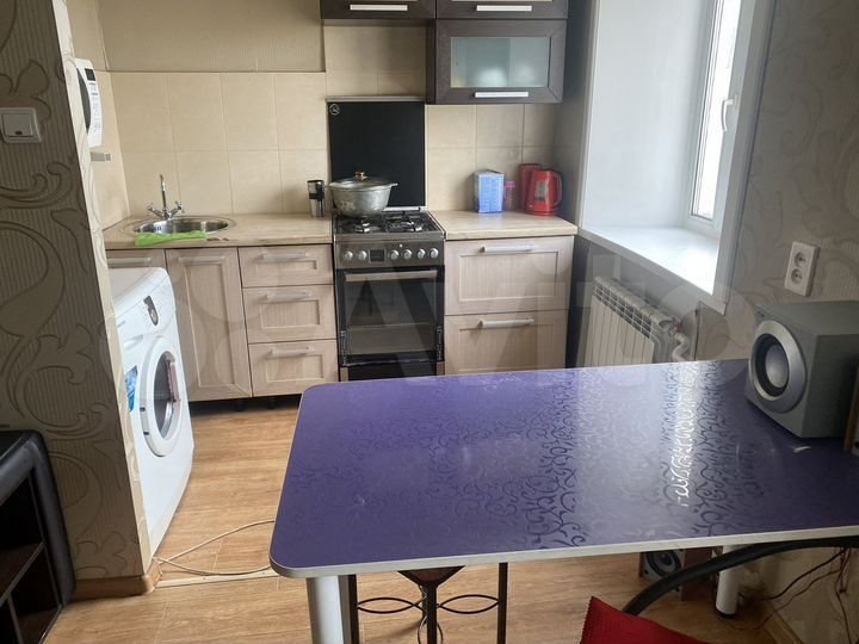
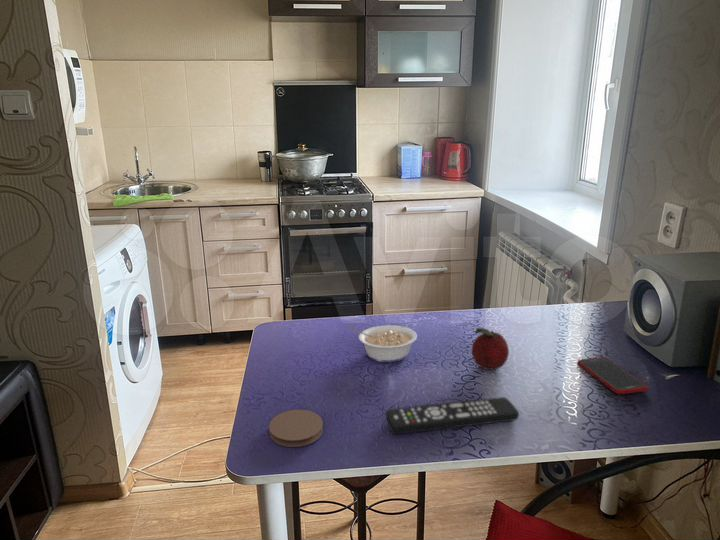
+ remote control [385,396,520,435]
+ fruit [471,327,510,371]
+ legume [348,324,418,363]
+ coaster [268,409,324,448]
+ cell phone [576,356,649,395]
